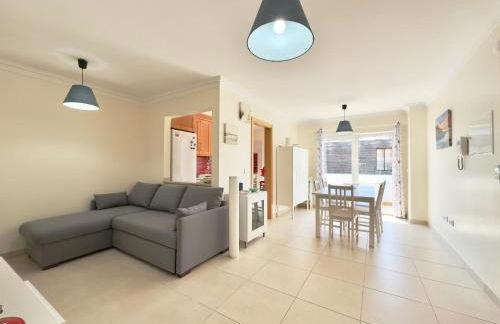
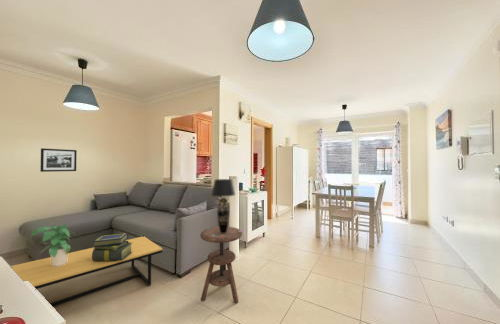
+ side table [199,226,243,304]
+ picture frame [39,147,78,173]
+ stack of books [92,232,133,262]
+ table lamp [211,178,236,233]
+ coffee table [10,236,163,307]
+ potted plant [30,223,77,267]
